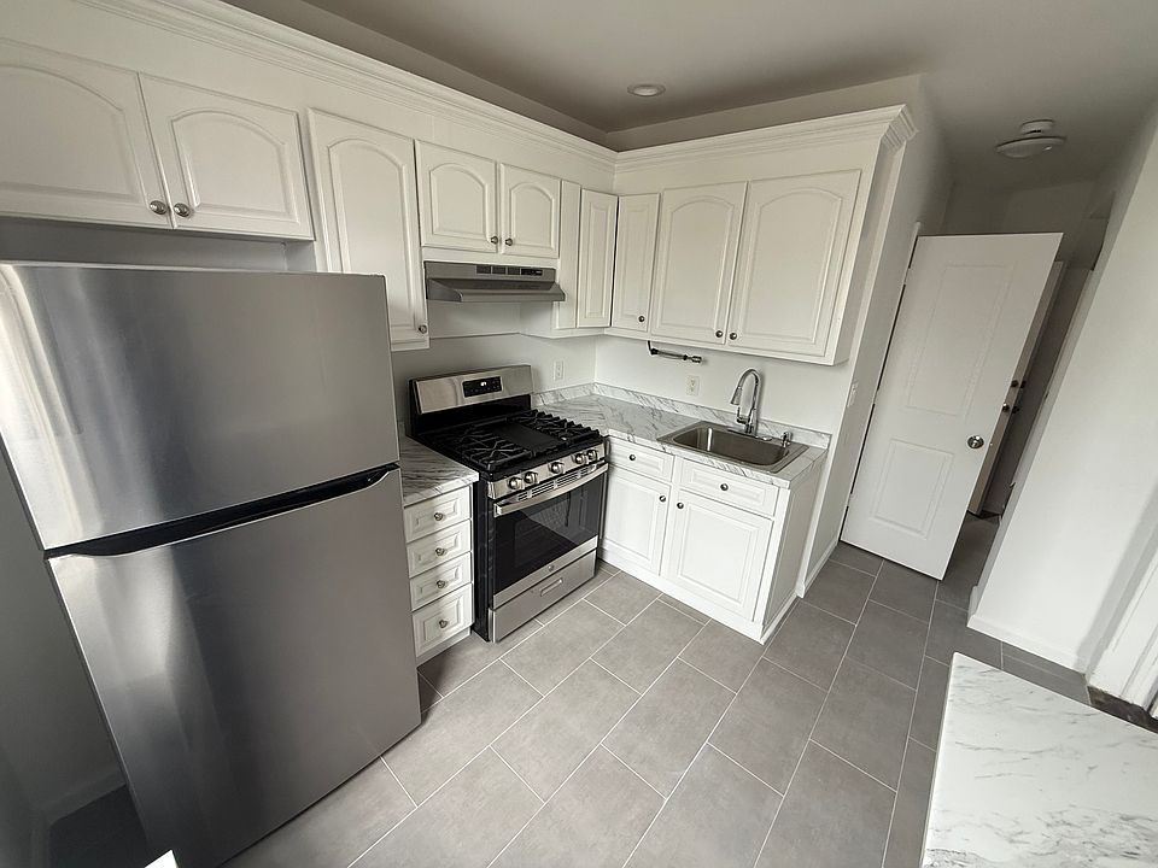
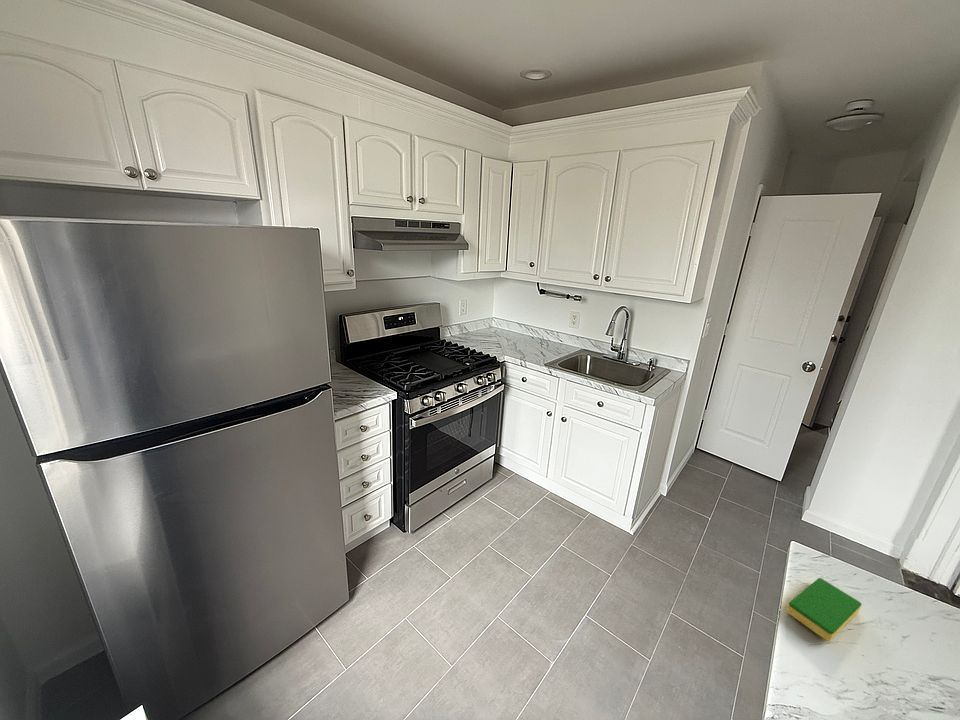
+ dish sponge [785,577,863,643]
